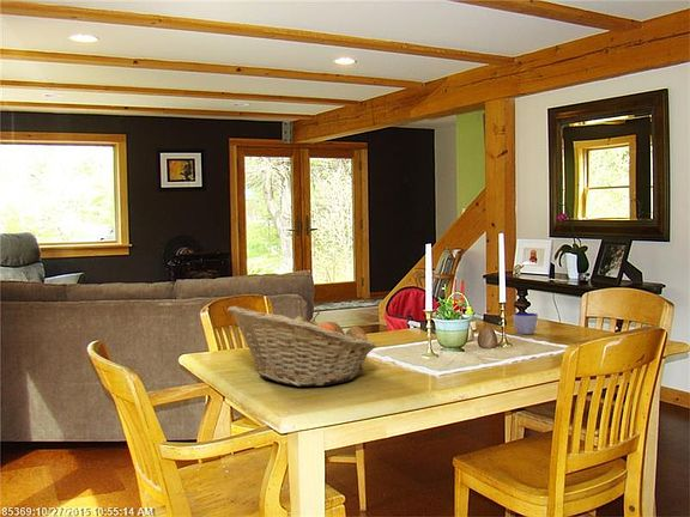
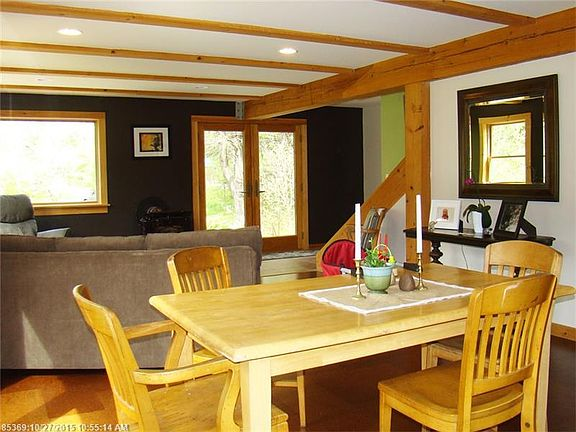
- cup [512,312,539,335]
- fruit basket [228,305,377,388]
